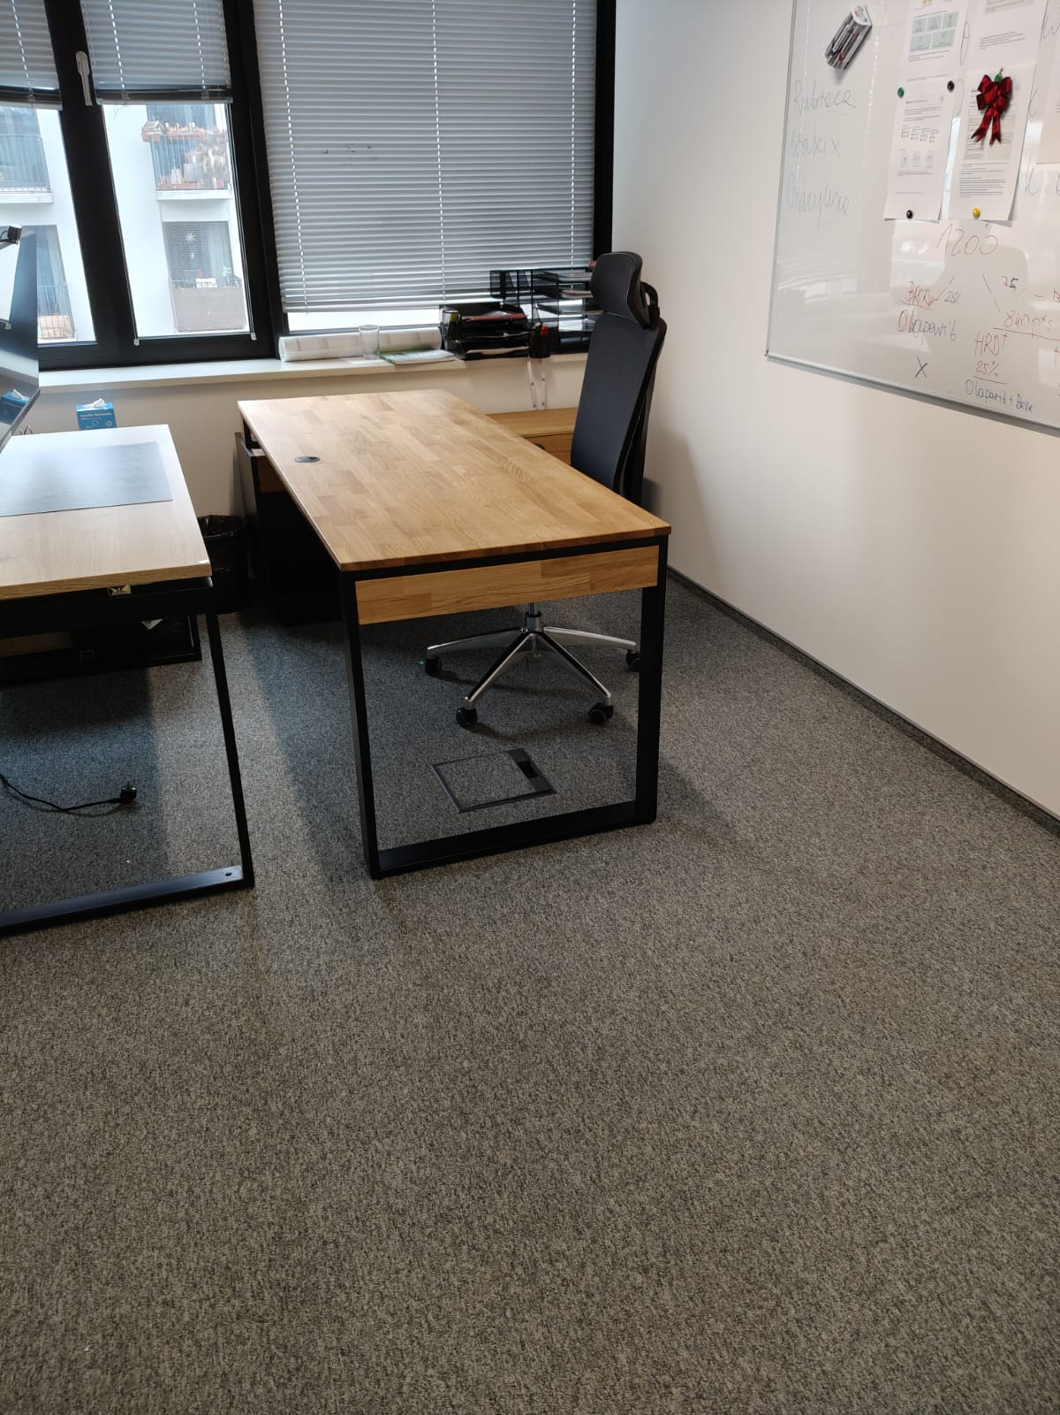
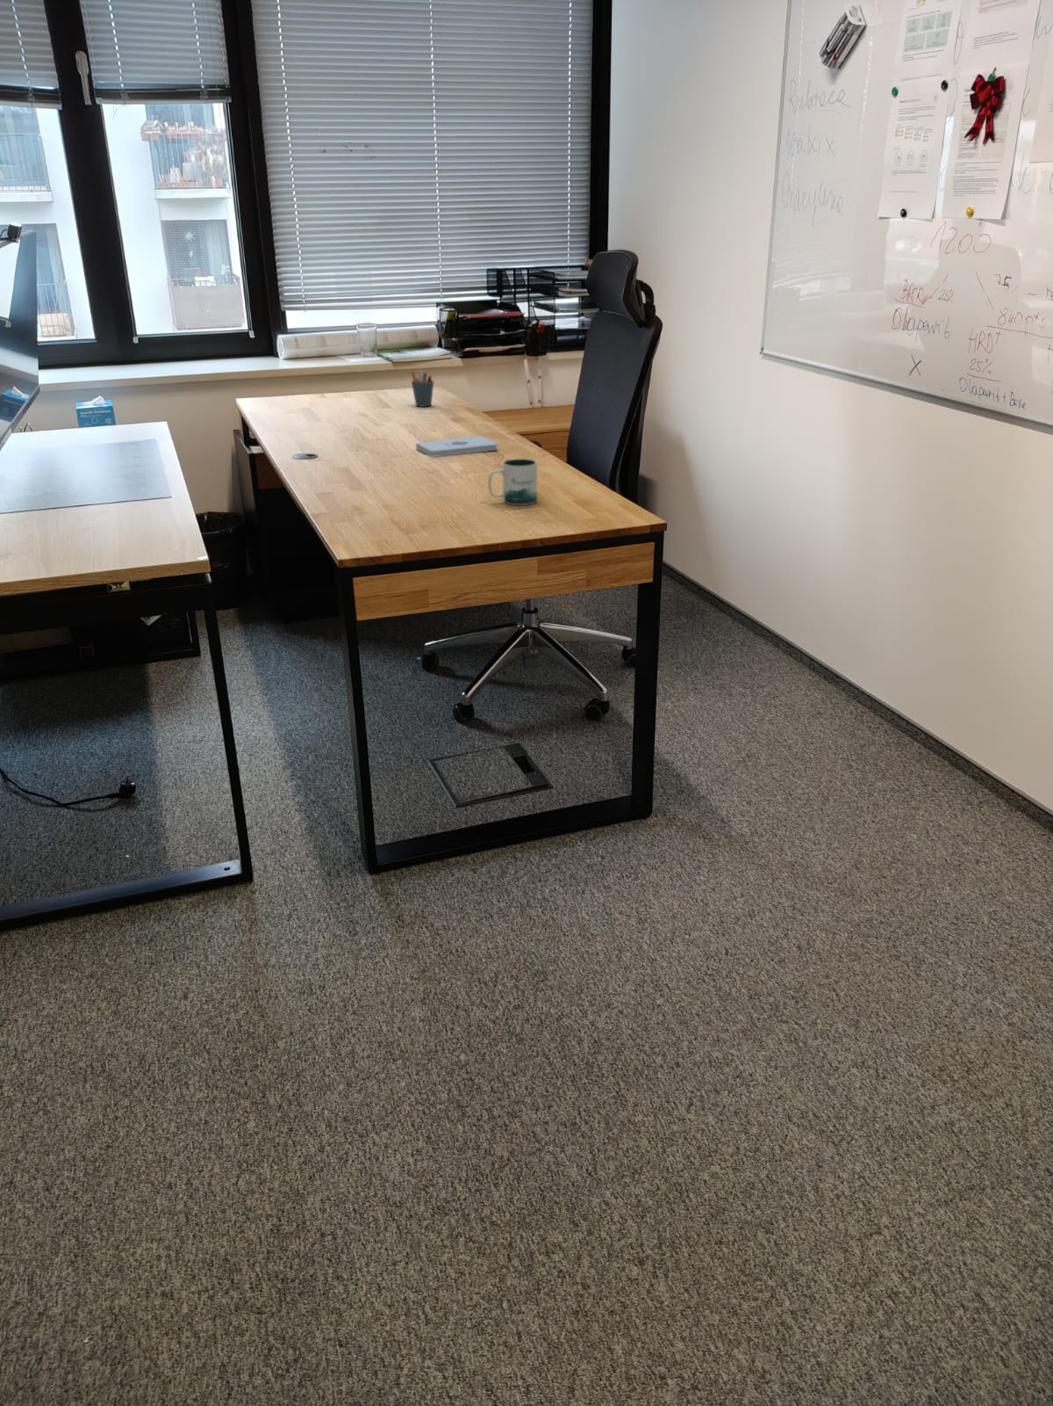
+ notepad [415,435,499,458]
+ pen holder [409,369,435,407]
+ mug [487,458,538,506]
